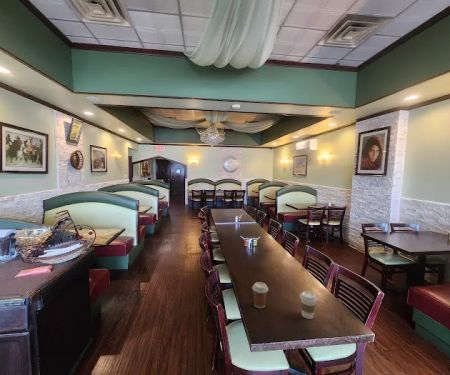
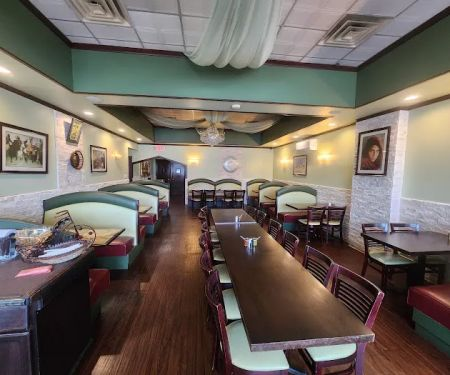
- coffee cup [299,290,319,320]
- coffee cup [251,281,269,309]
